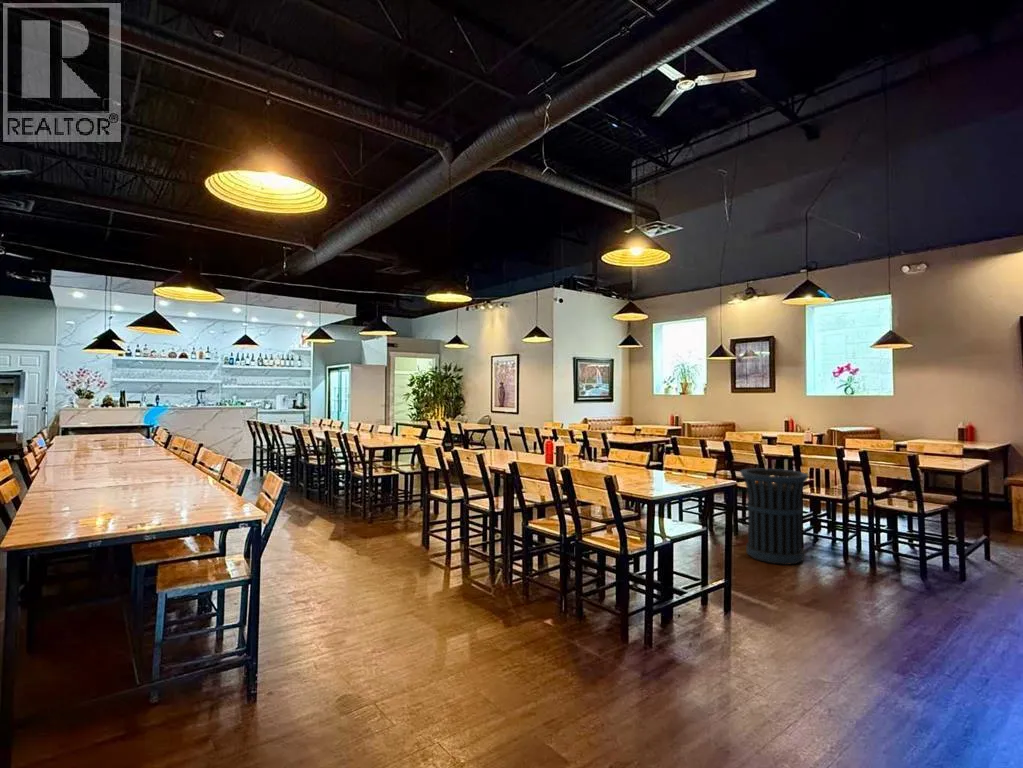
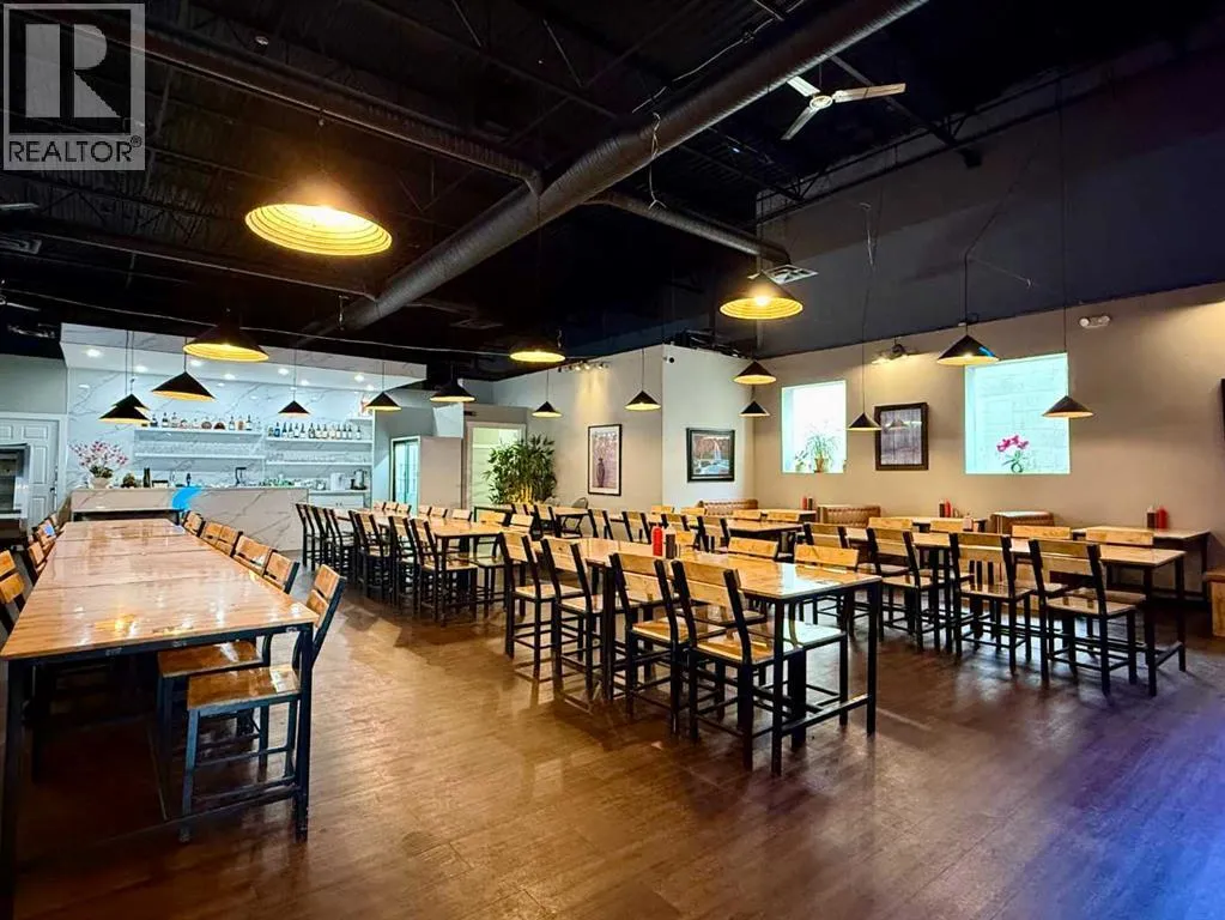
- trash can [739,468,810,566]
